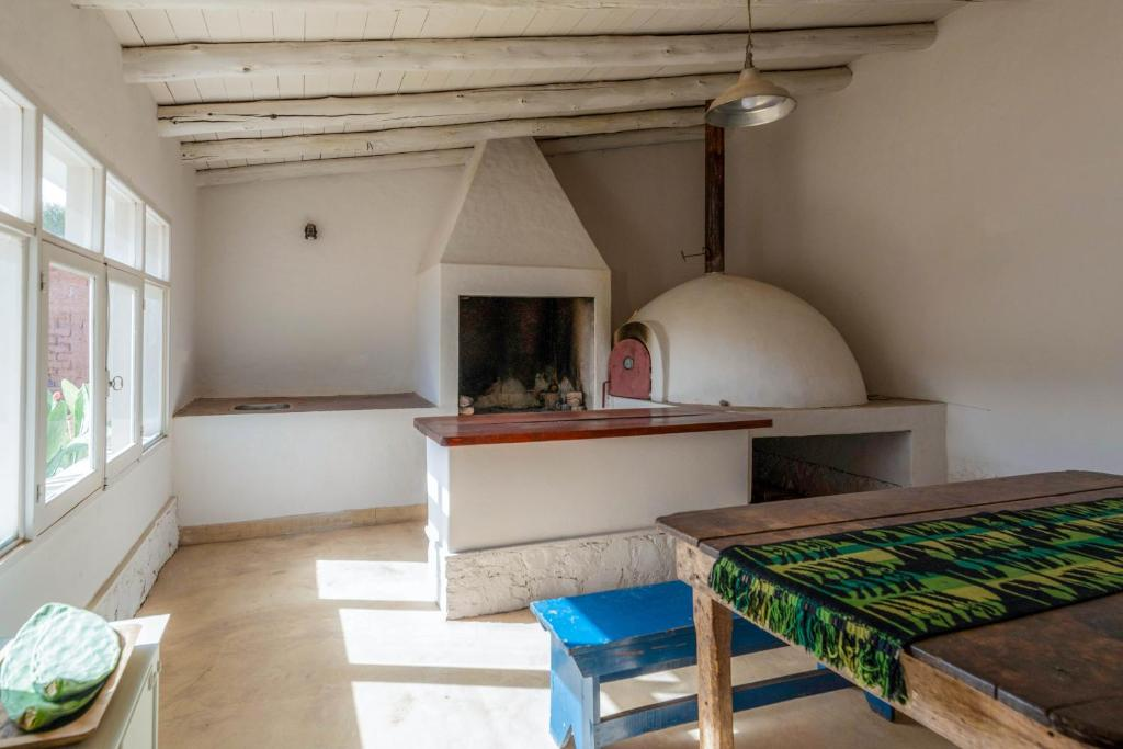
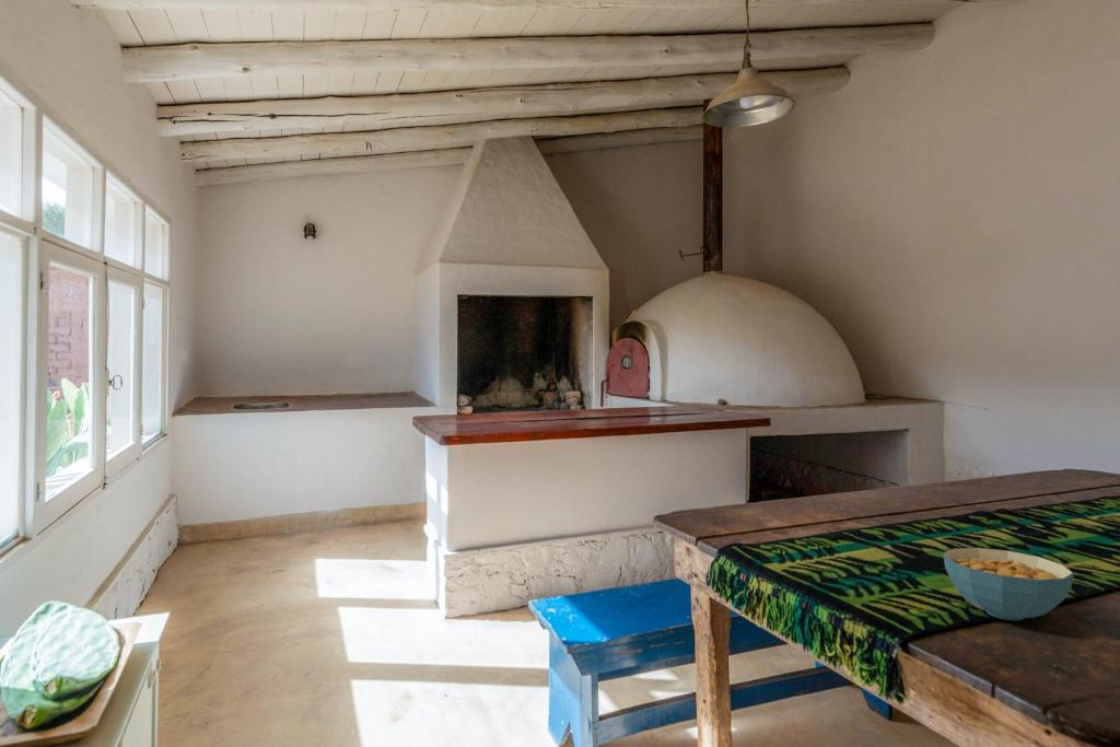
+ cereal bowl [942,547,1075,621]
